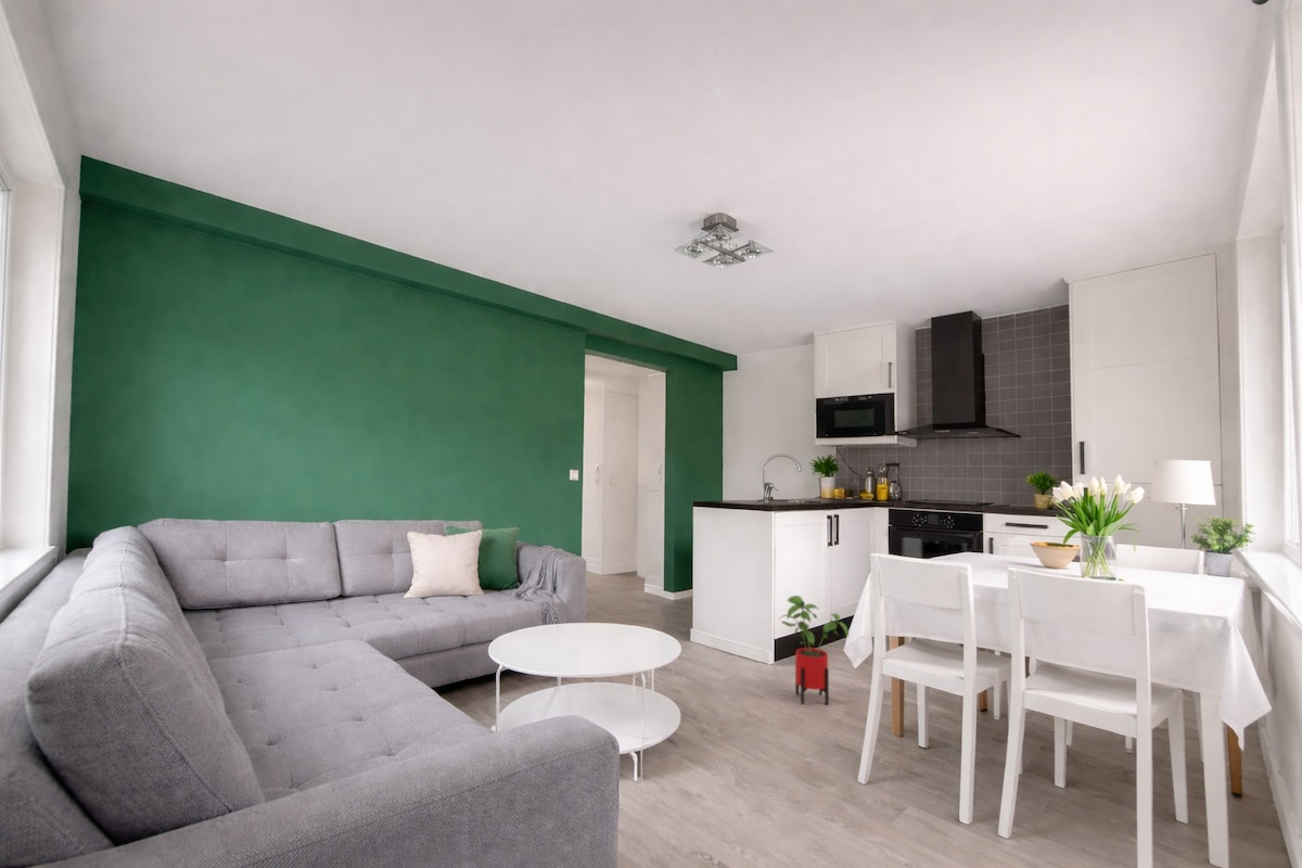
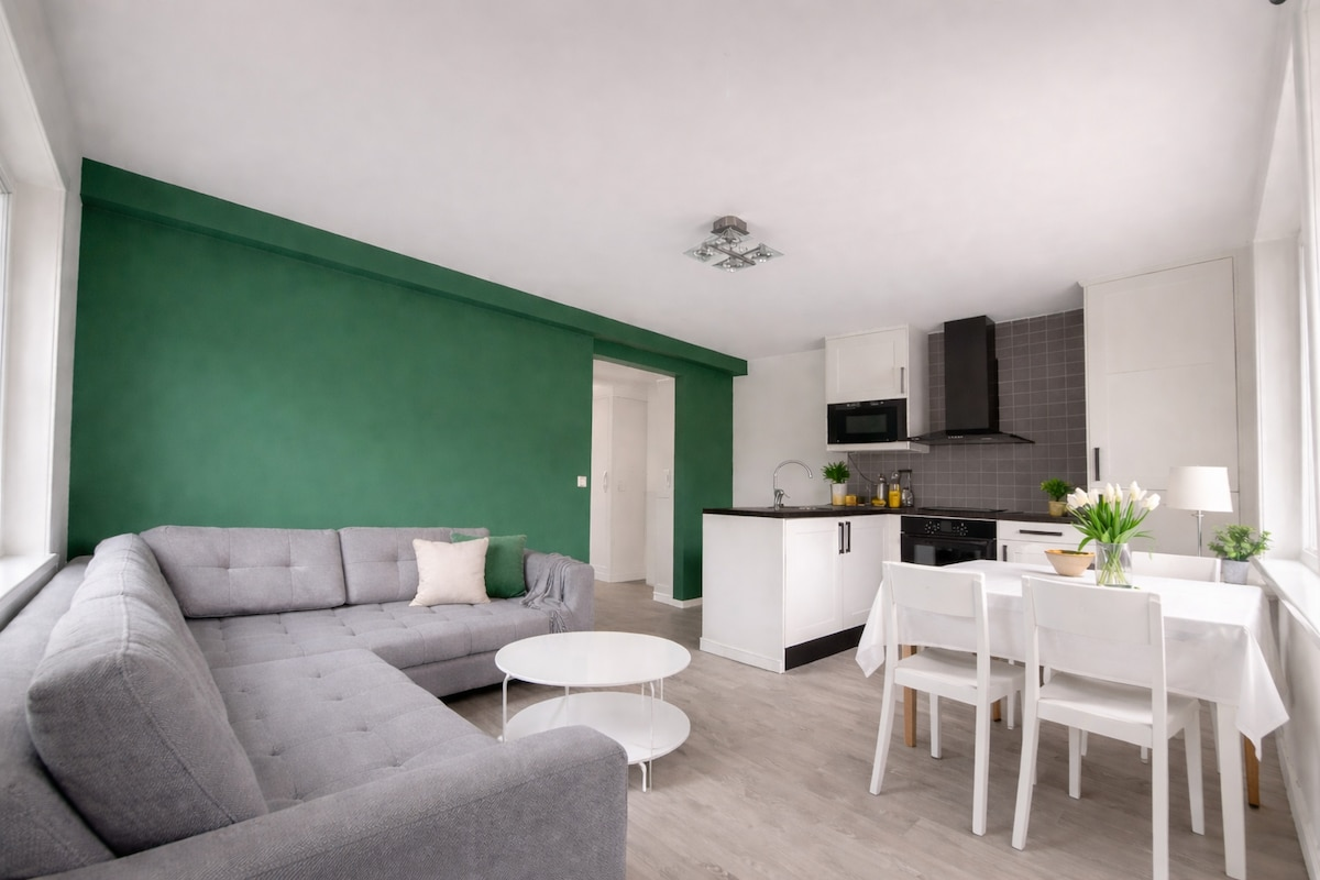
- house plant [779,595,850,706]
